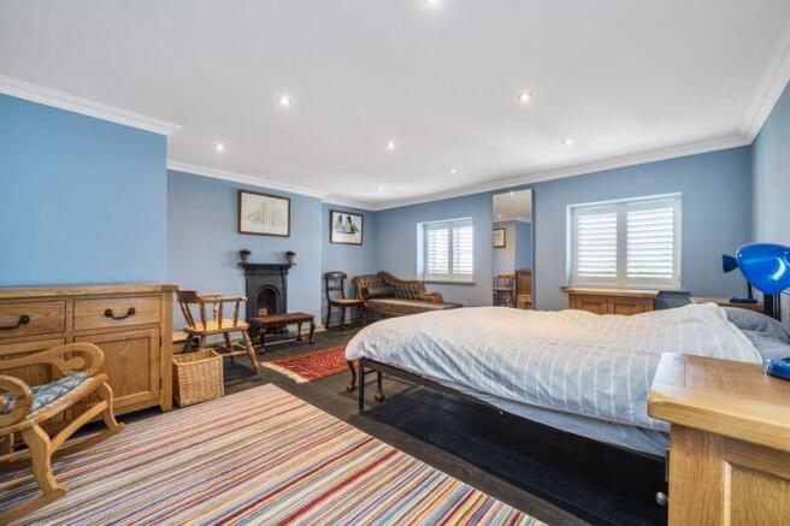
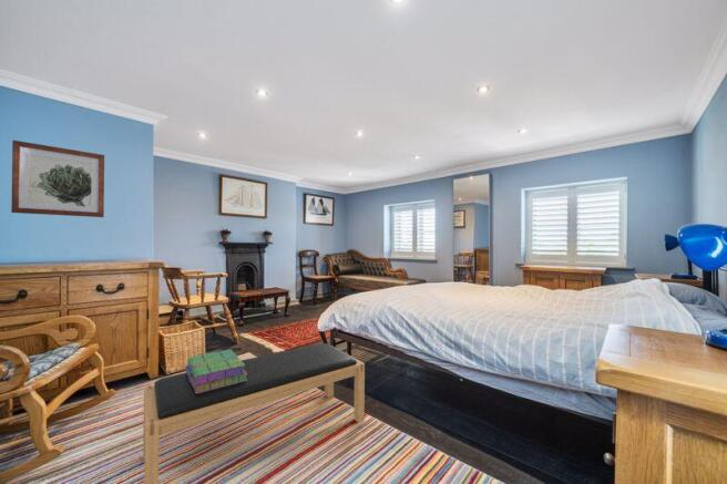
+ stack of books [184,348,247,393]
+ bench [142,342,366,484]
+ wall art [10,138,105,218]
